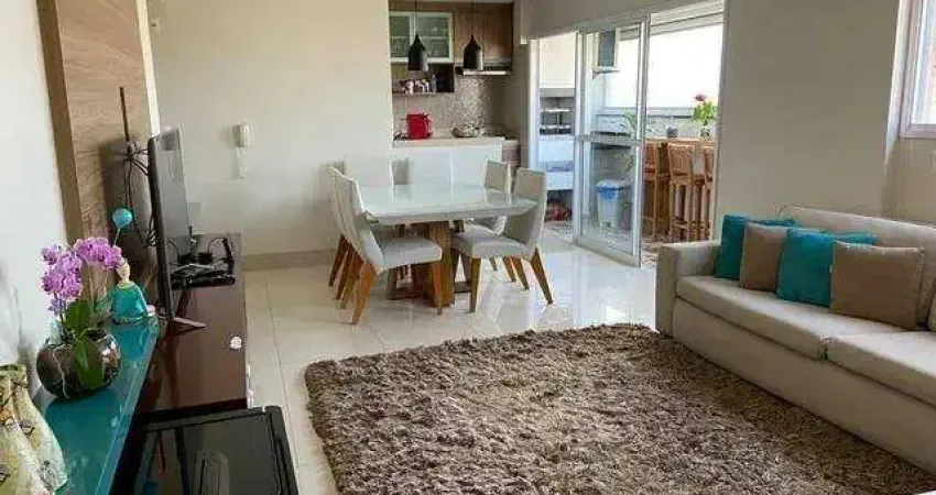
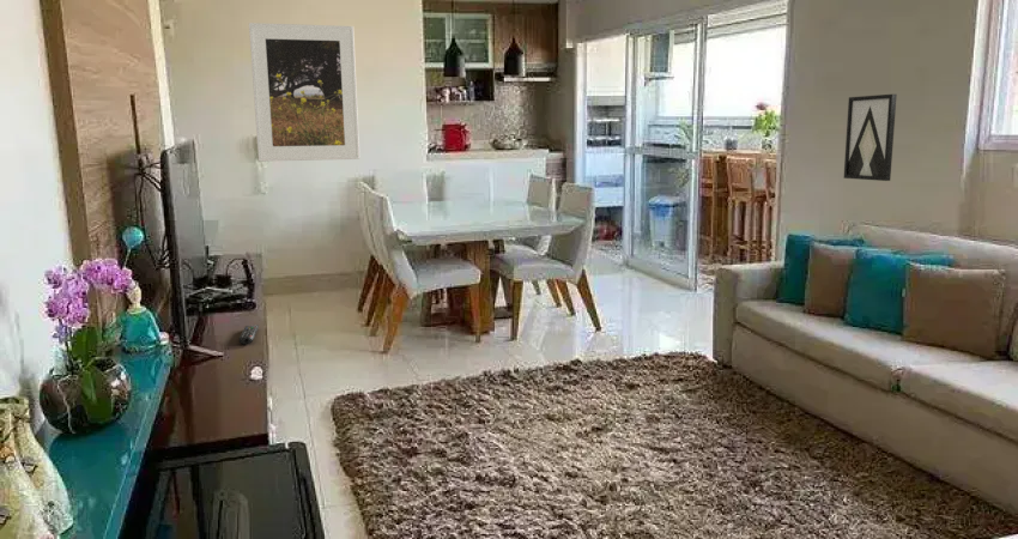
+ wall art [843,93,898,182]
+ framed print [248,22,360,163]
+ remote control [238,325,260,345]
